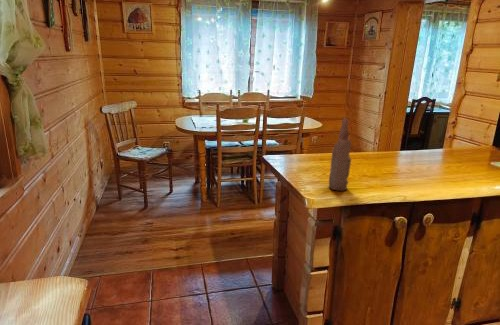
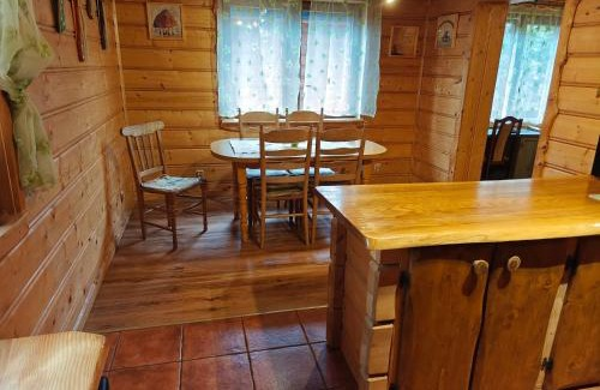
- bottle [327,118,352,192]
